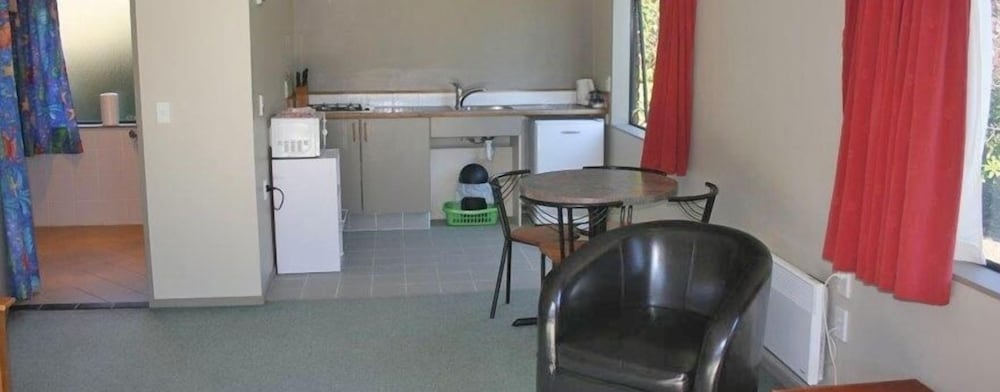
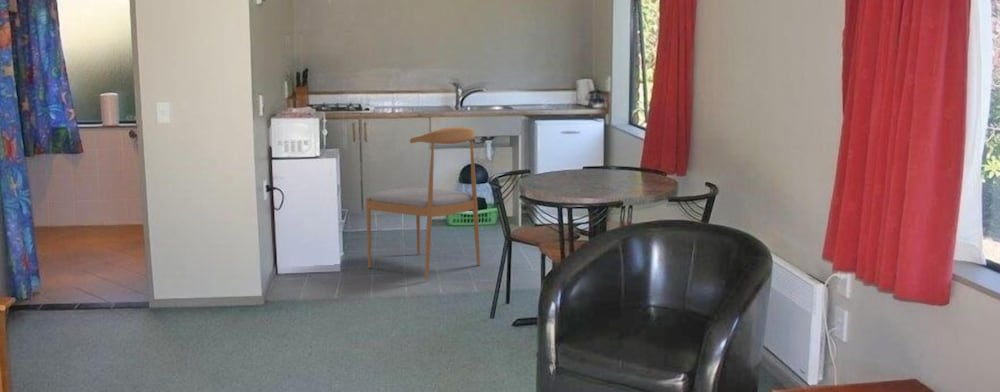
+ dining chair [365,126,481,280]
